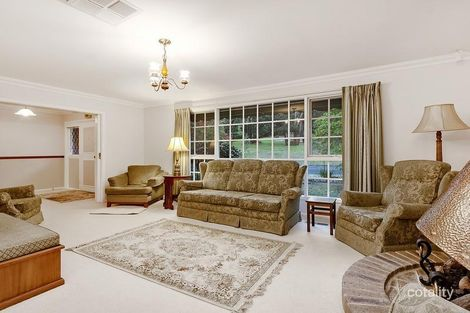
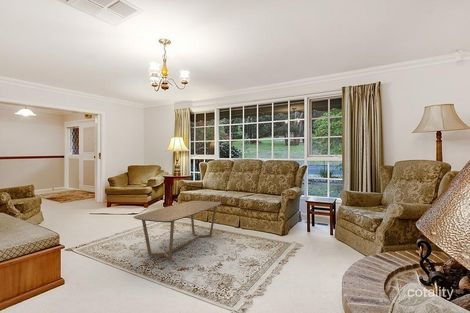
+ coffee table [132,200,222,262]
